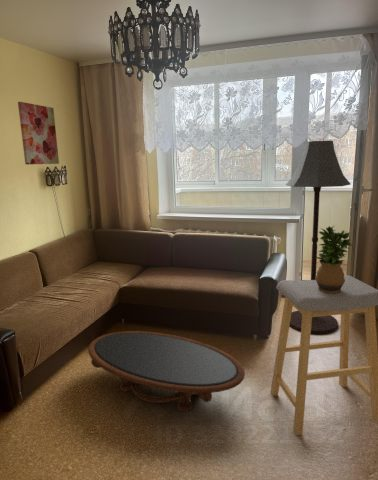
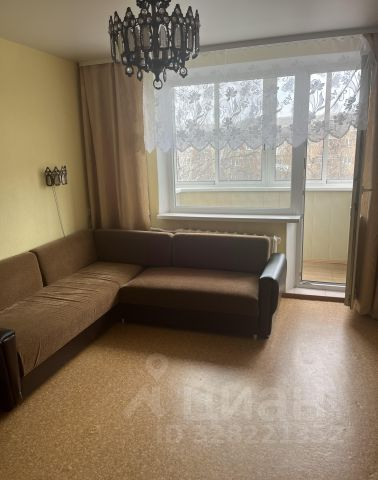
- wall art [17,101,60,165]
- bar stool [269,274,378,436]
- floor lamp [285,140,352,335]
- coffee table [87,330,246,413]
- potted plant [315,225,353,293]
